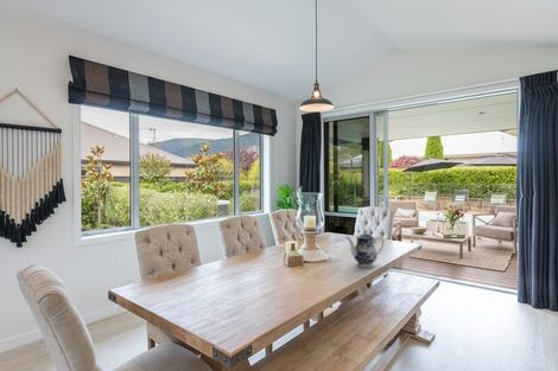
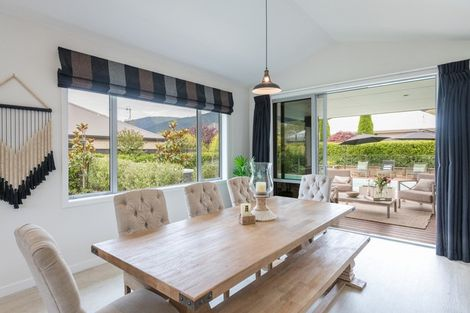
- teapot [344,228,385,269]
